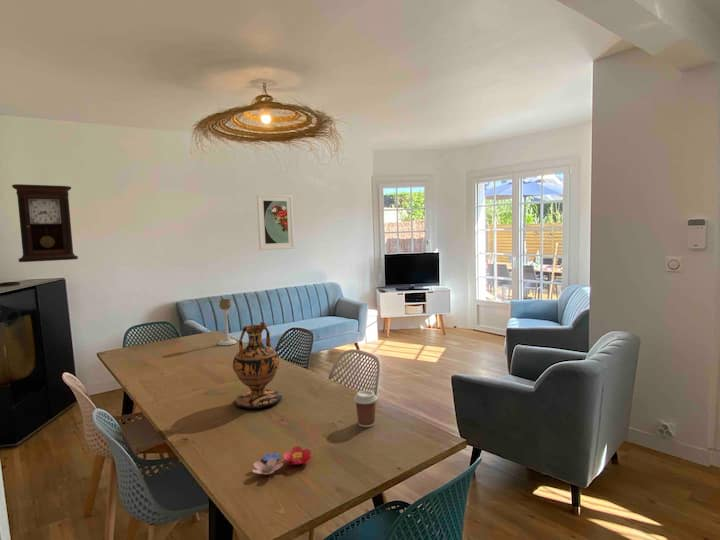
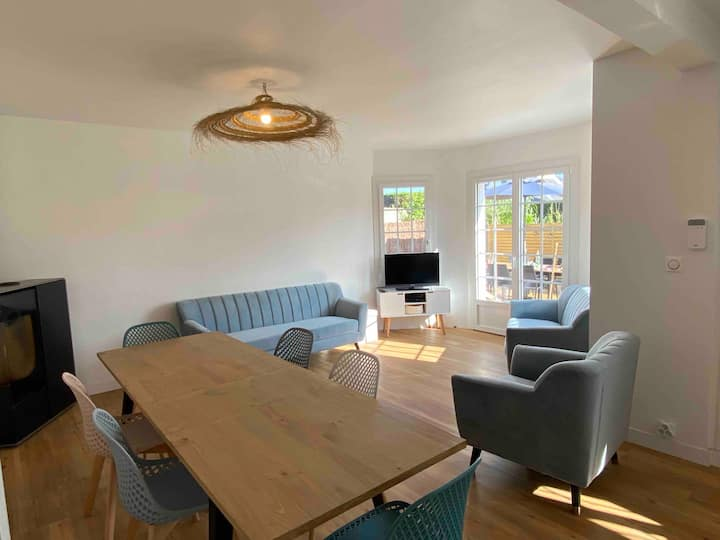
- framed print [256,193,295,251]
- pendulum clock [11,183,79,263]
- flower [251,445,314,475]
- vase [232,321,283,409]
- coffee cup [353,389,378,428]
- candle holder [217,298,238,346]
